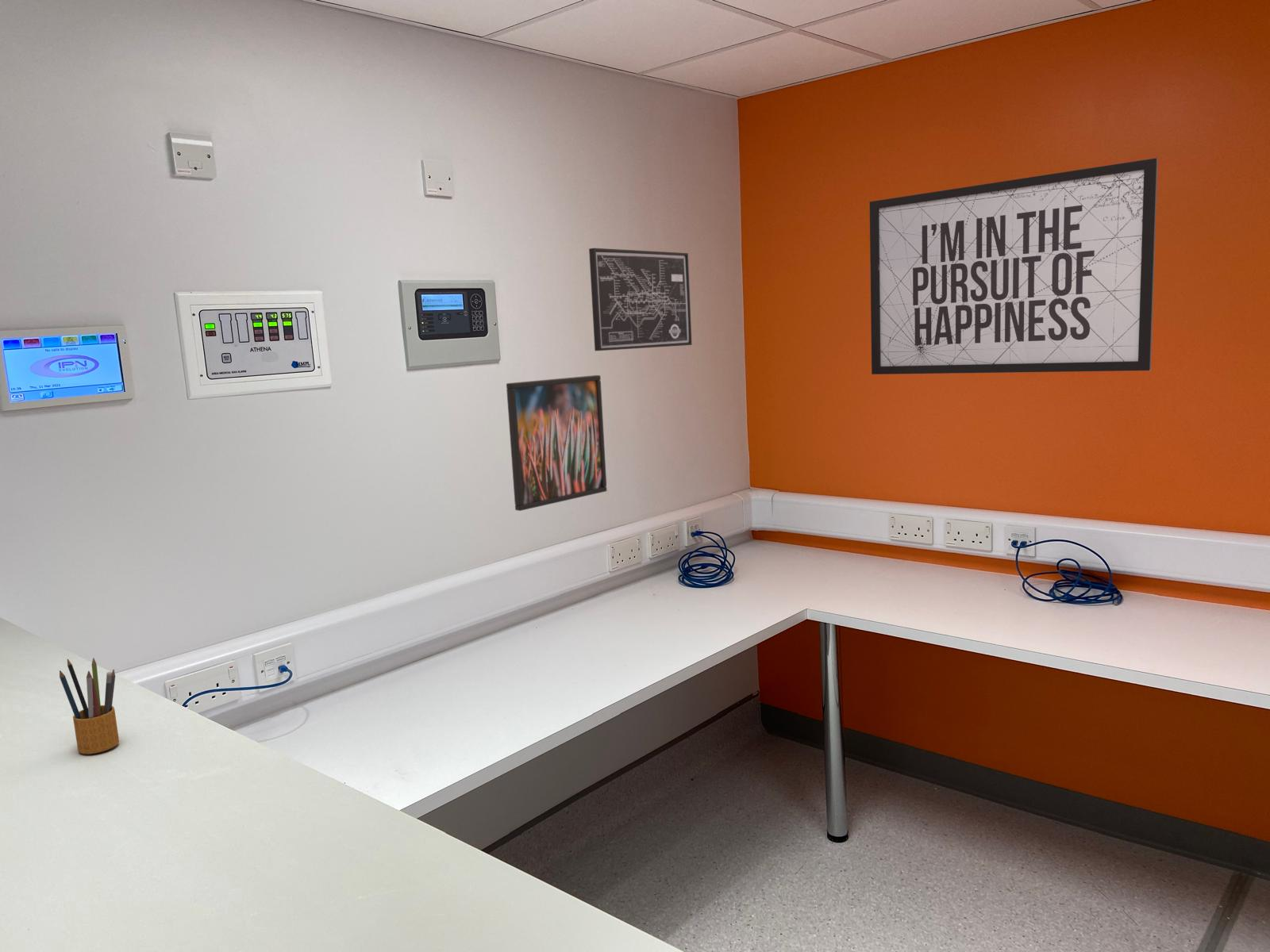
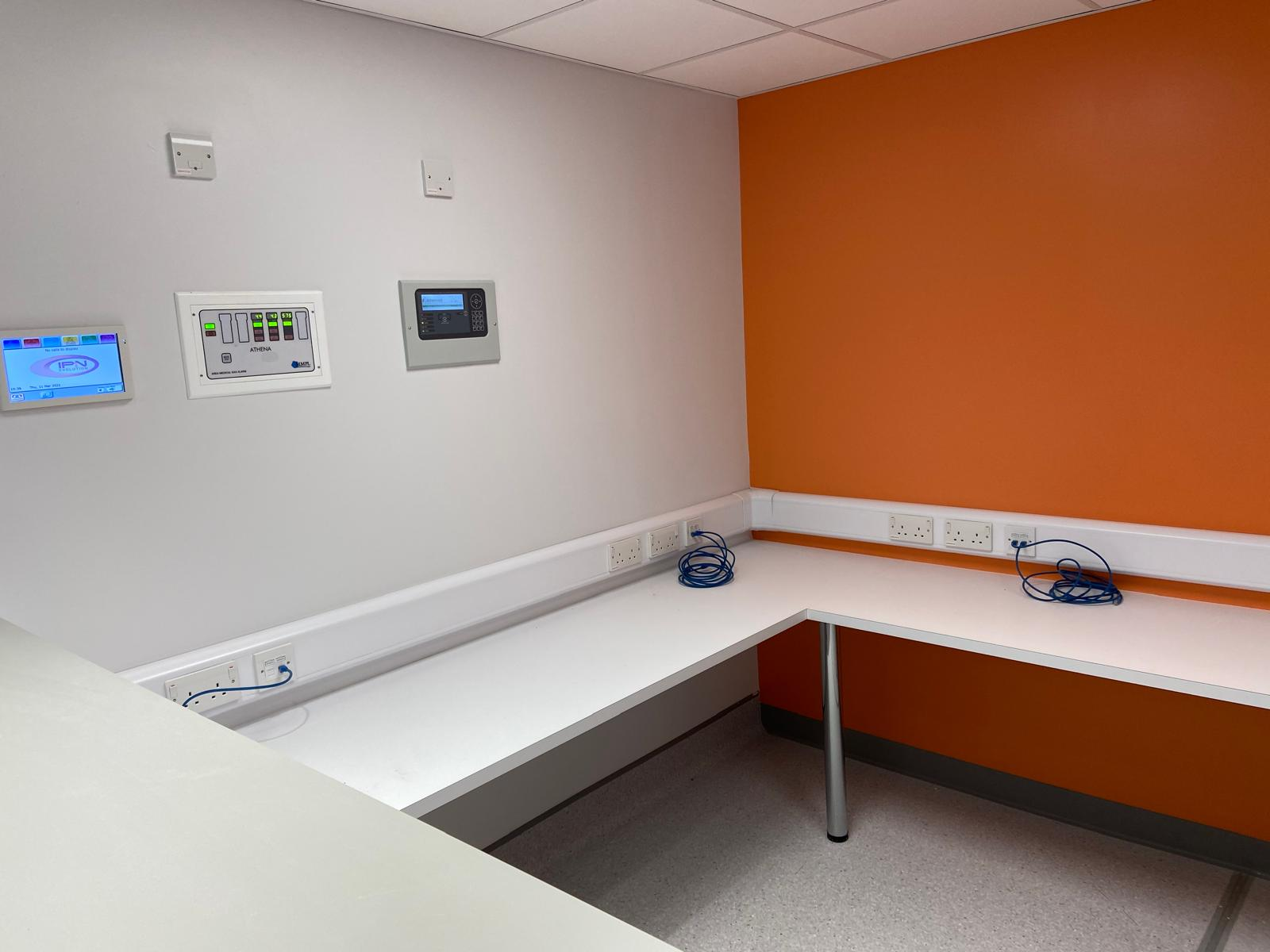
- mirror [869,157,1159,375]
- pencil box [59,657,120,754]
- wall art [588,248,693,351]
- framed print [506,374,608,512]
